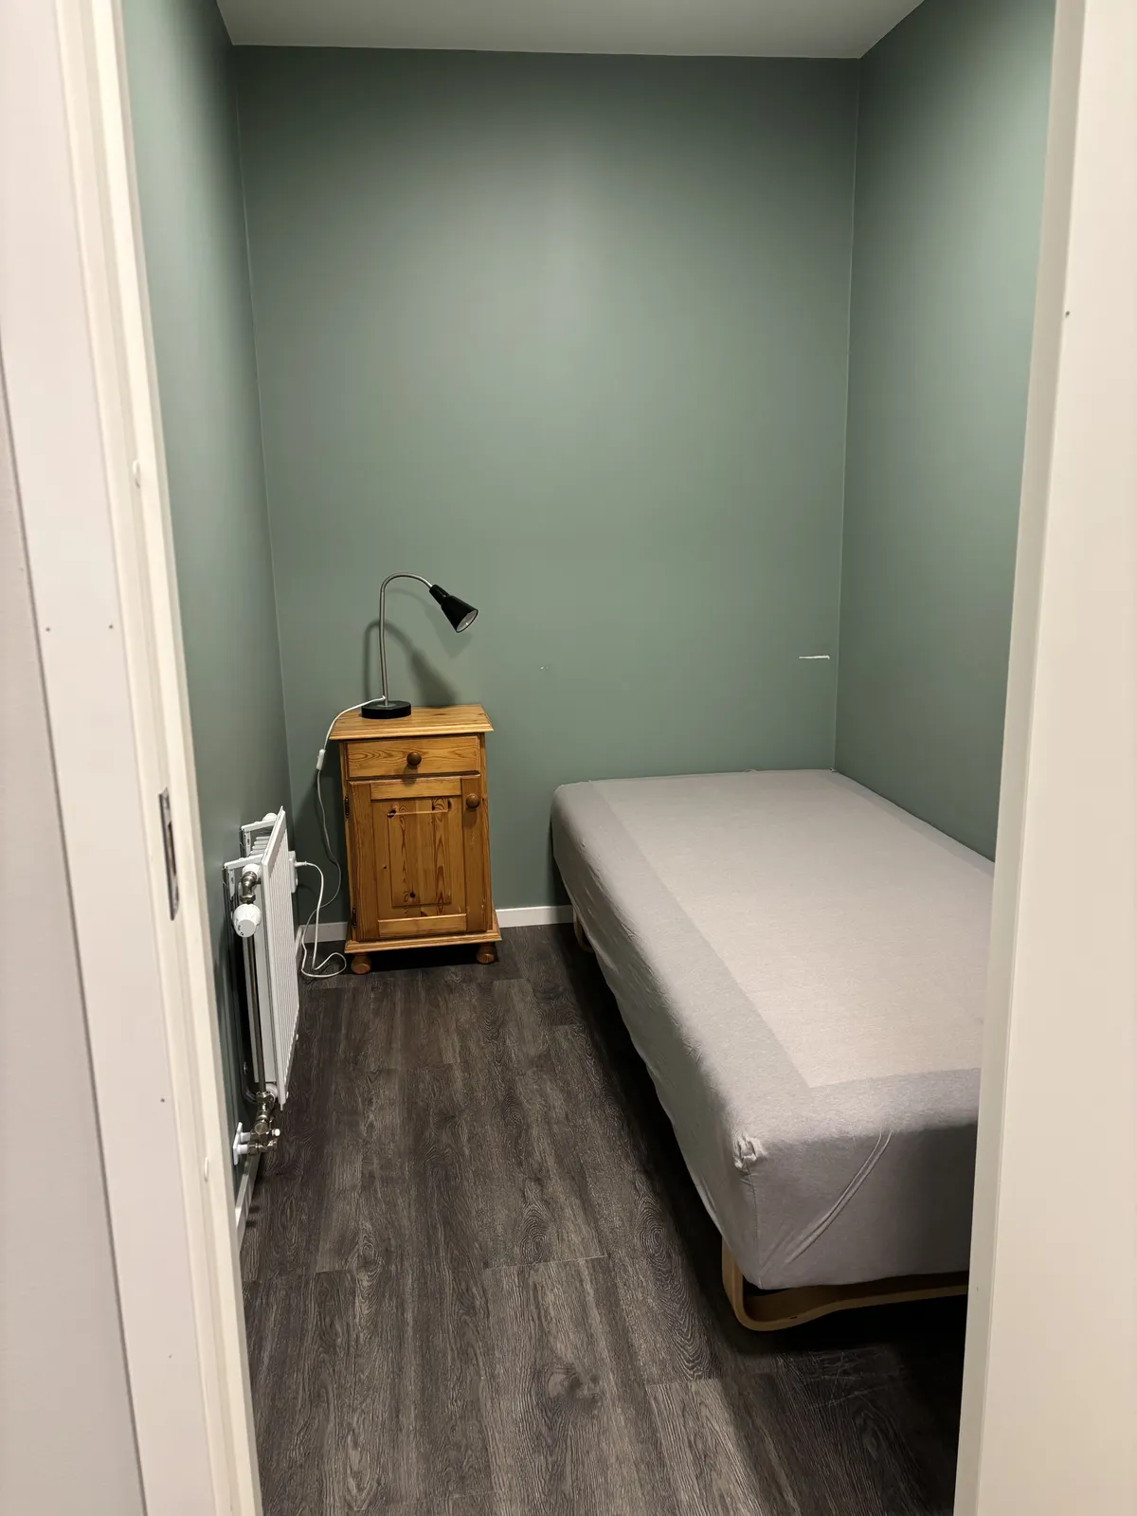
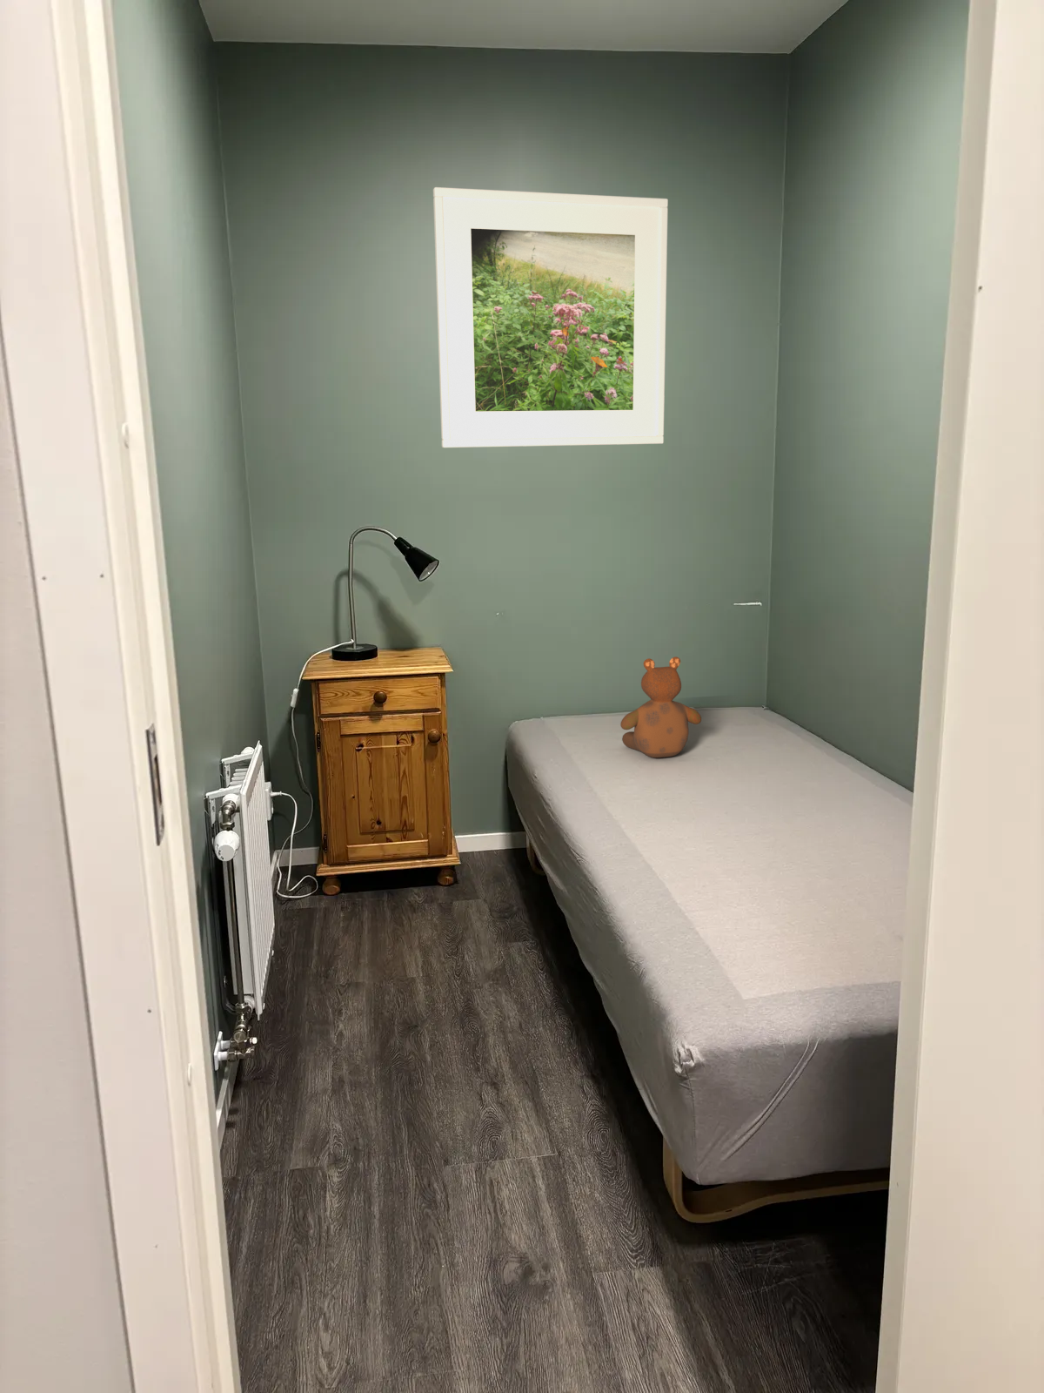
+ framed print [432,186,669,449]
+ teddy bear [620,656,702,758]
